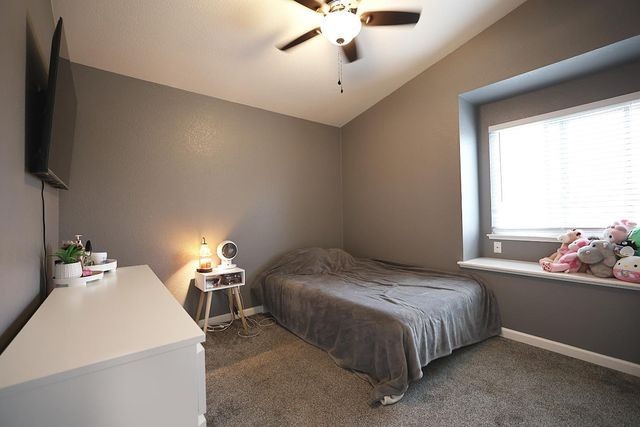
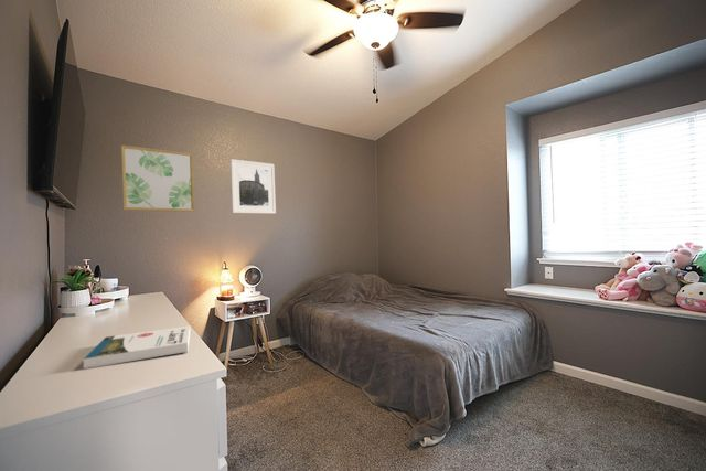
+ book [83,324,191,370]
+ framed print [229,158,277,215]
+ wall art [120,144,196,213]
